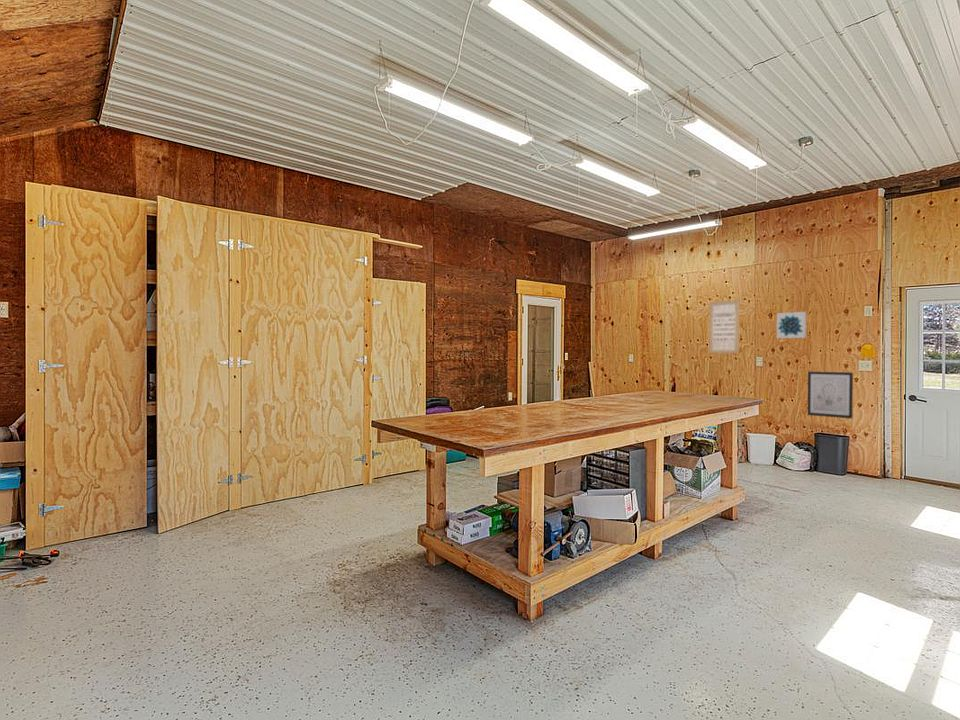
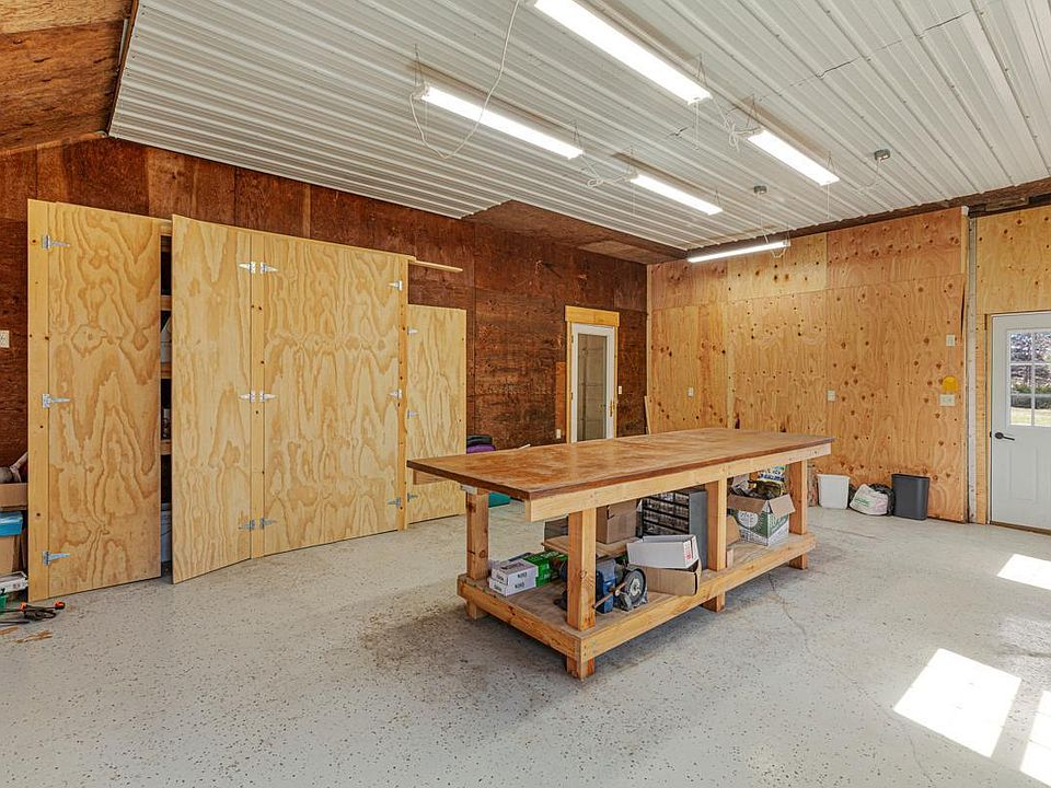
- wall art [776,311,807,339]
- wall art [708,299,740,354]
- wall art [807,370,854,419]
